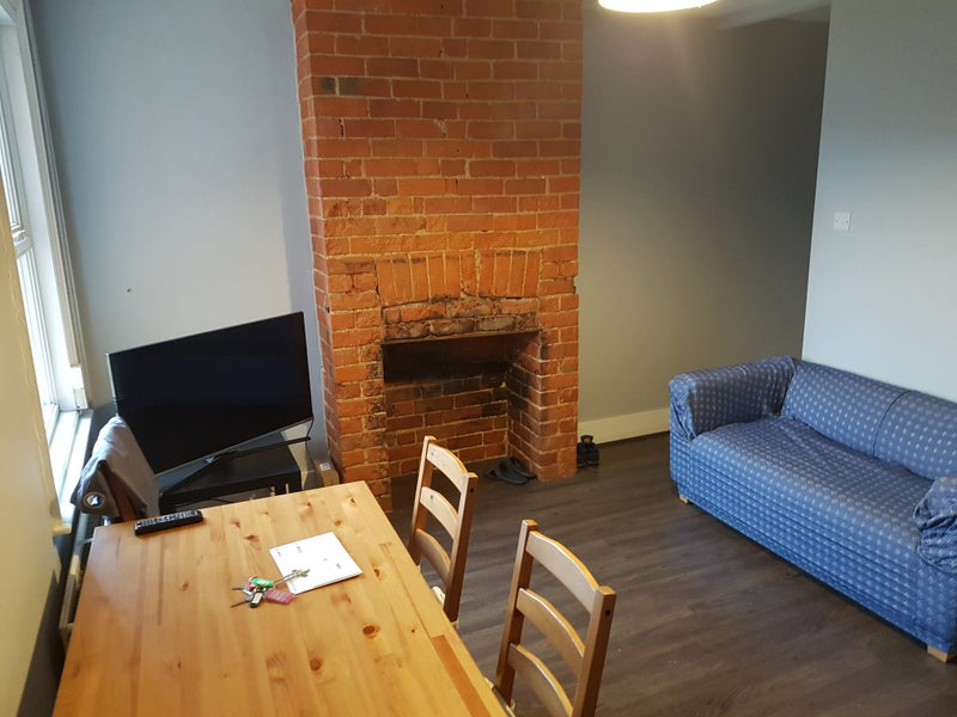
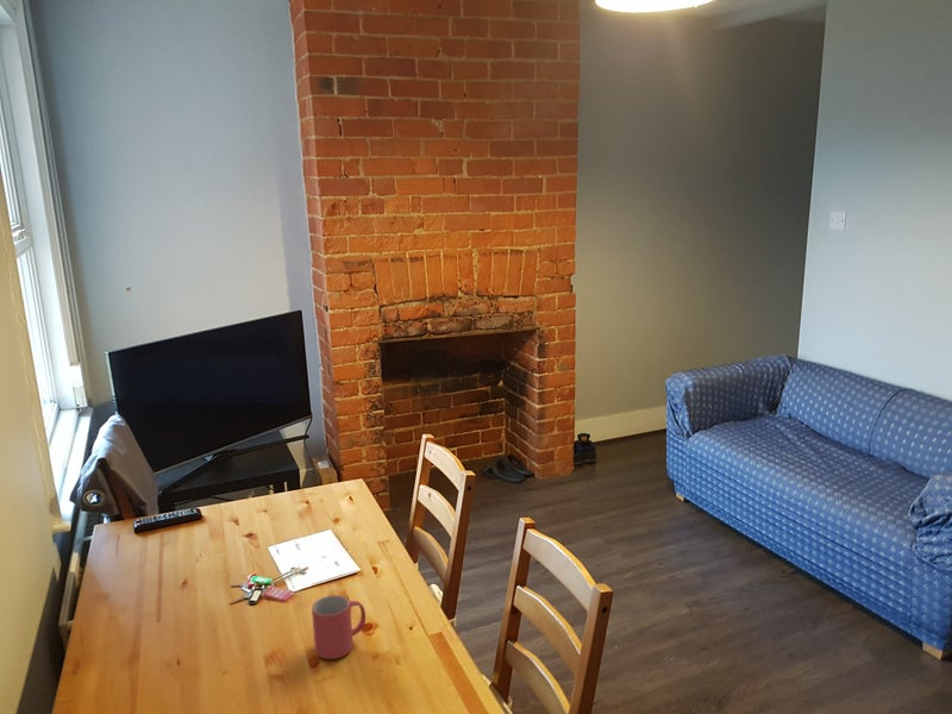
+ mug [311,594,367,660]
